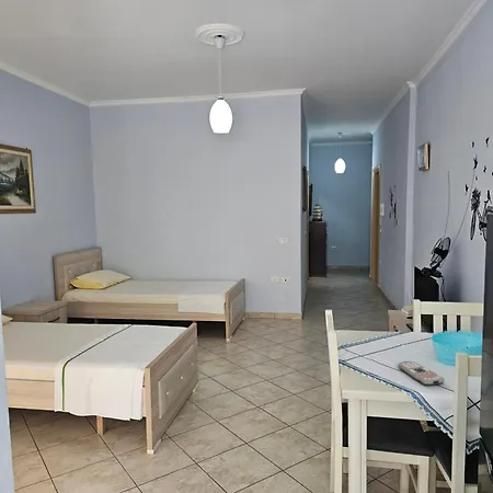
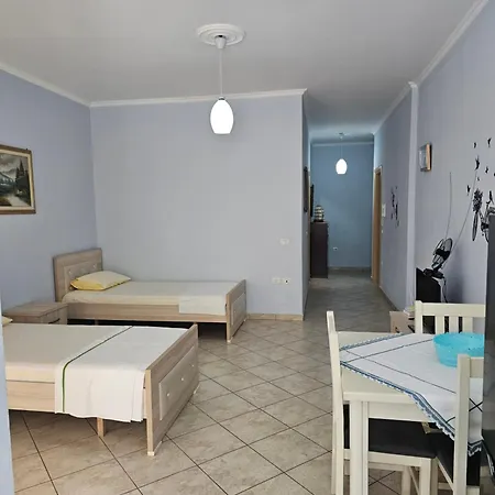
- remote control [398,360,446,387]
